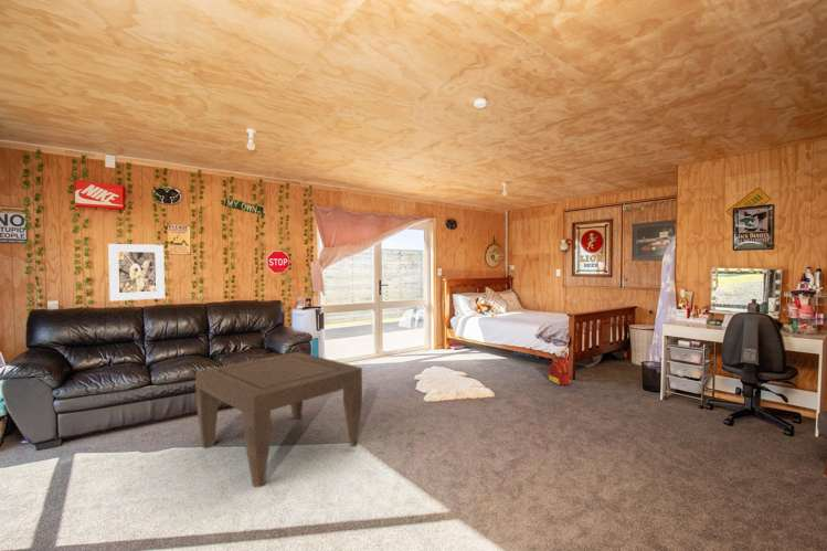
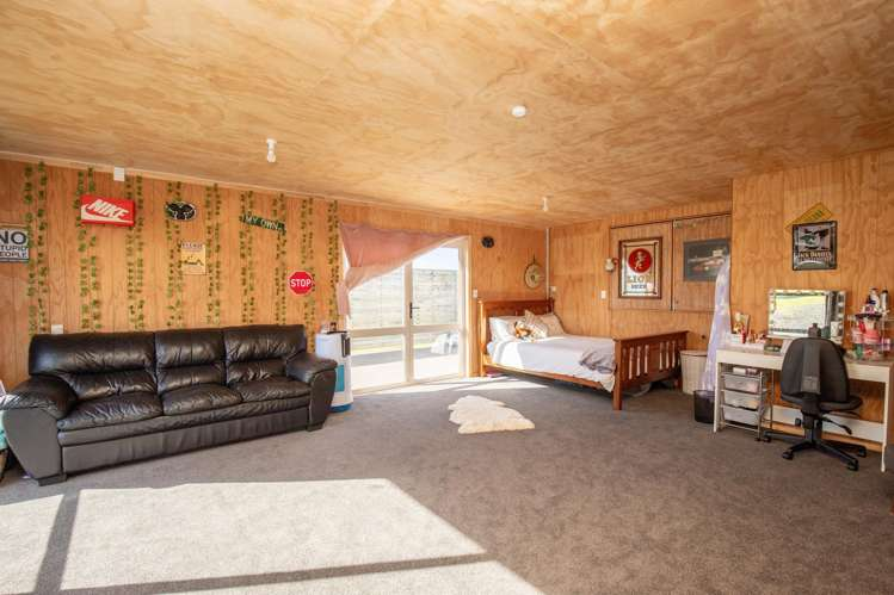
- coffee table [194,351,363,488]
- backpack [548,350,571,386]
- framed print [107,243,166,301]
